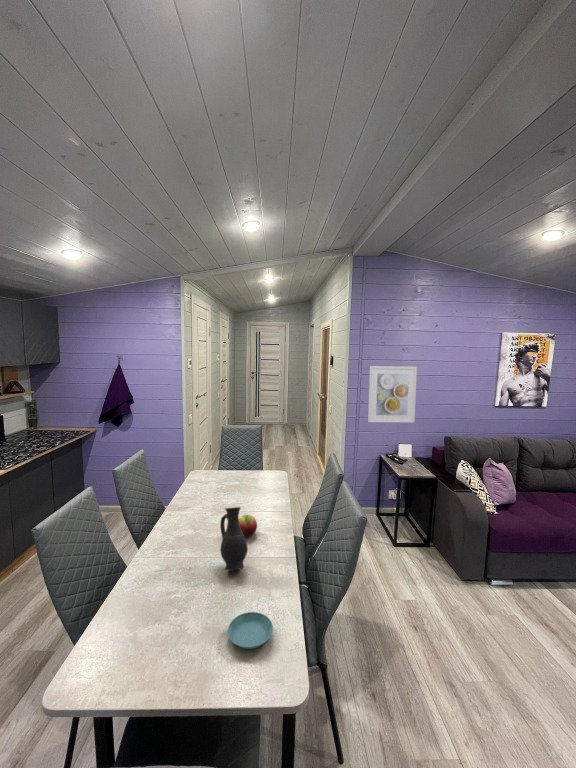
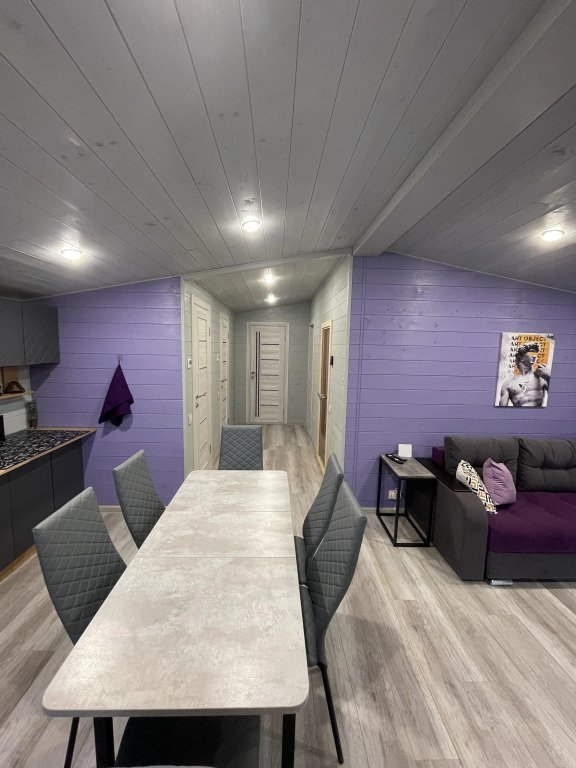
- saucer [227,611,274,650]
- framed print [367,365,418,424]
- jug [219,506,249,572]
- fruit [239,514,258,538]
